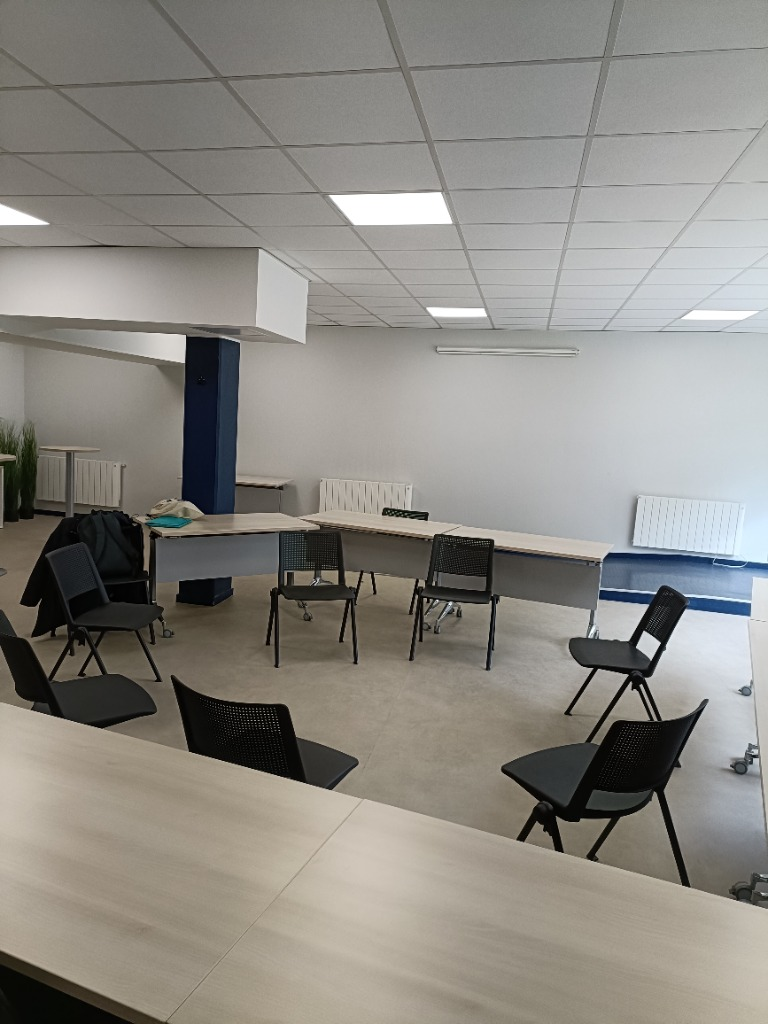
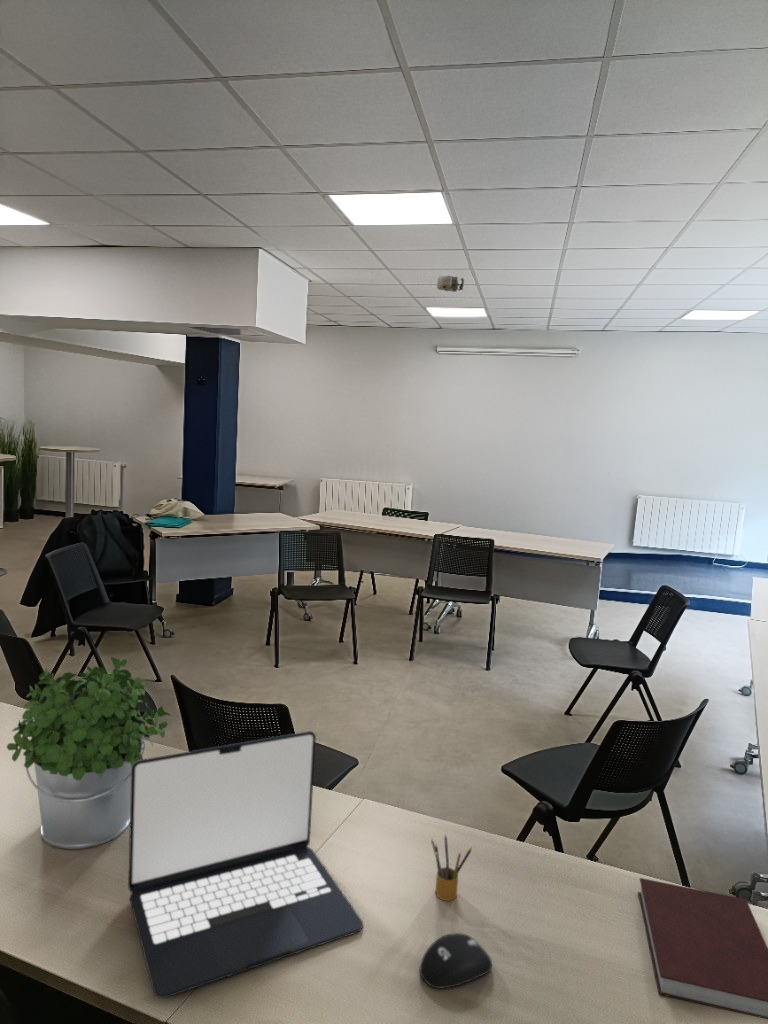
+ potted plant [6,656,172,850]
+ pencil box [431,833,473,902]
+ notebook [637,877,768,1020]
+ laptop [127,730,364,999]
+ projector [429,275,465,293]
+ computer mouse [419,932,493,990]
